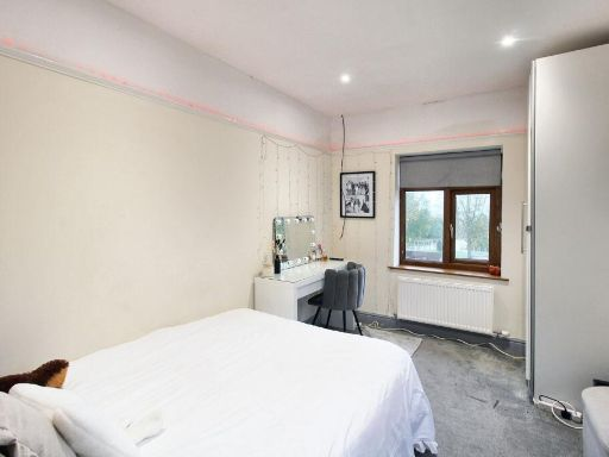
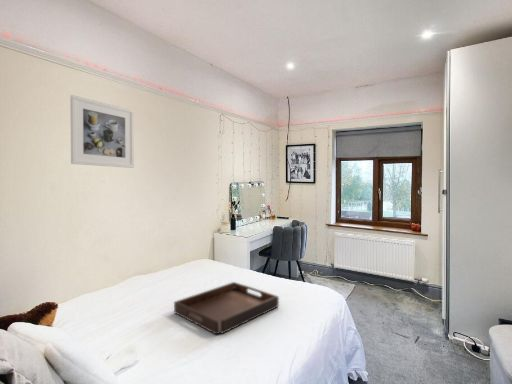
+ serving tray [173,281,280,336]
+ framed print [69,94,135,169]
